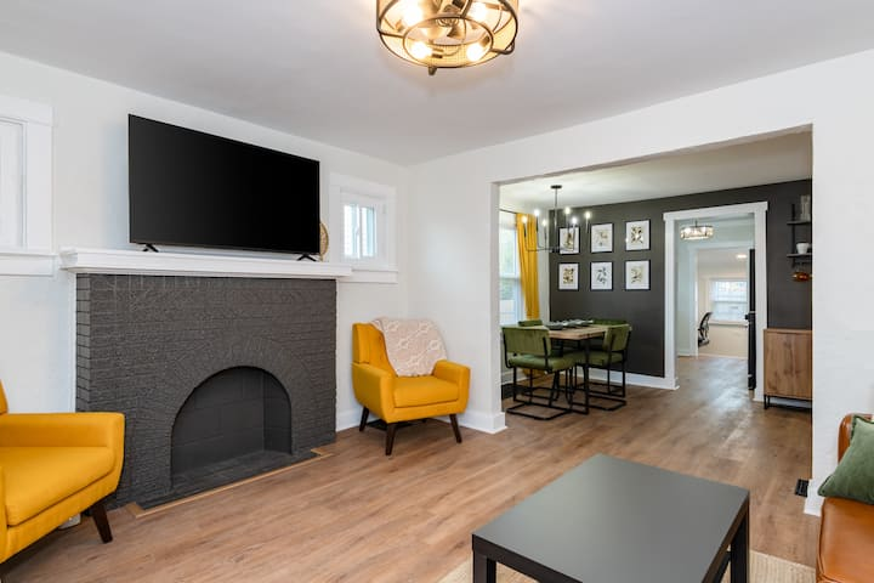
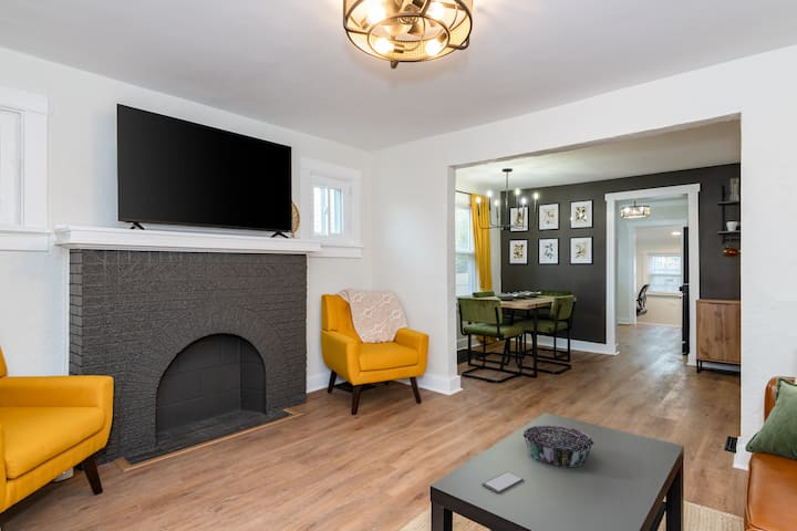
+ decorative bowl [521,425,594,468]
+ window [482,470,525,494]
